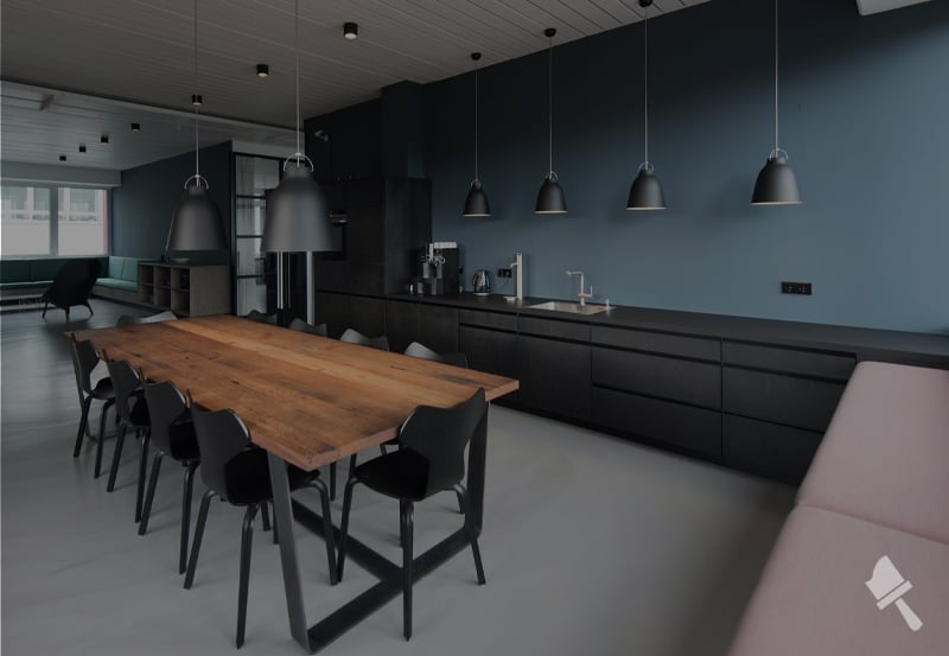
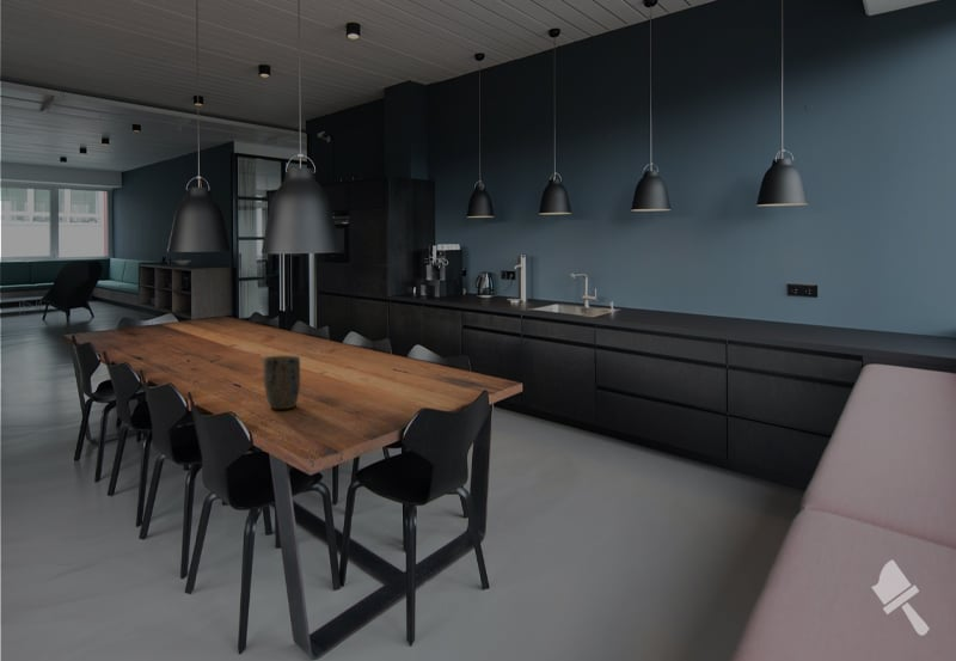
+ plant pot [262,355,301,410]
